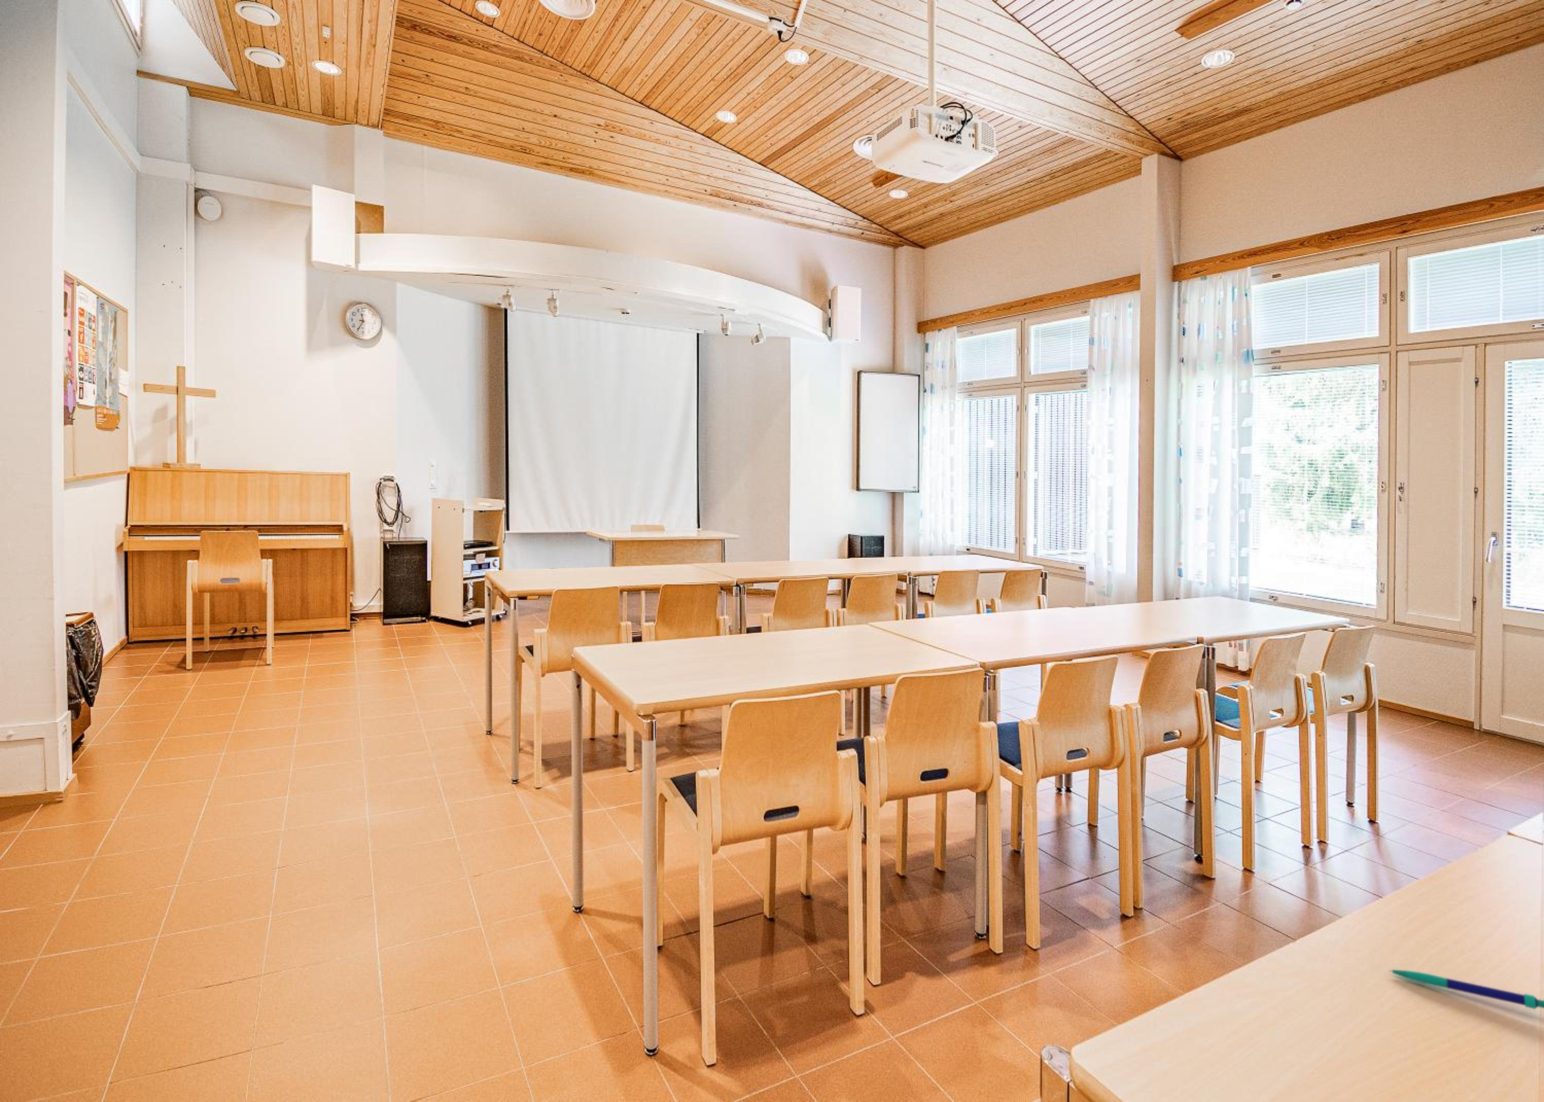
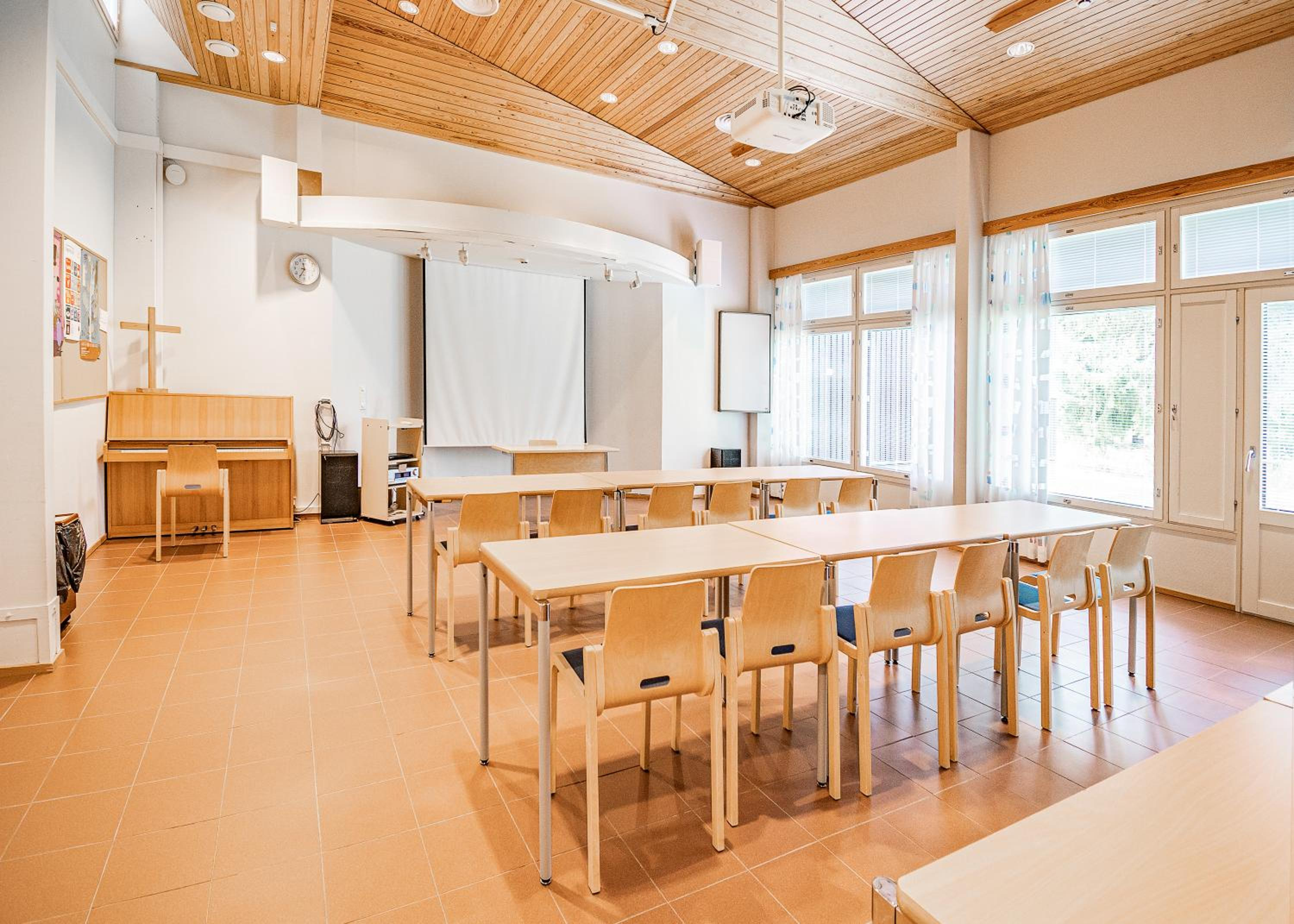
- pen [1388,970,1544,1010]
